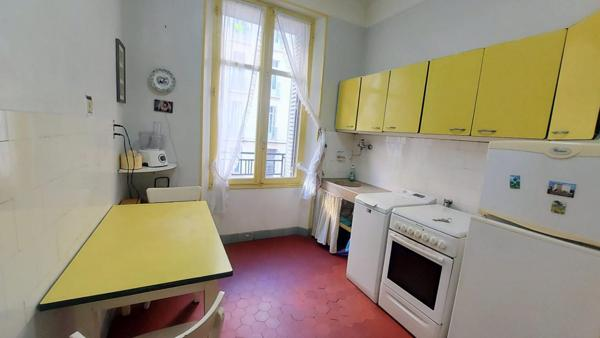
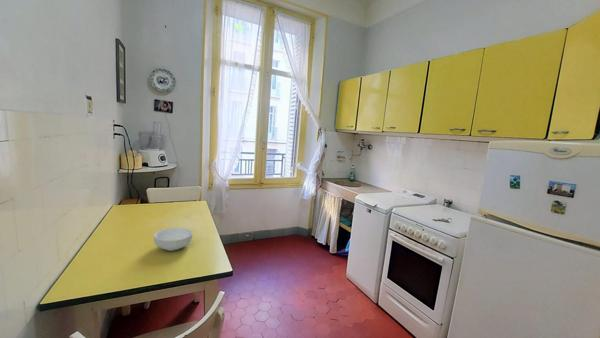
+ cereal bowl [153,227,193,252]
